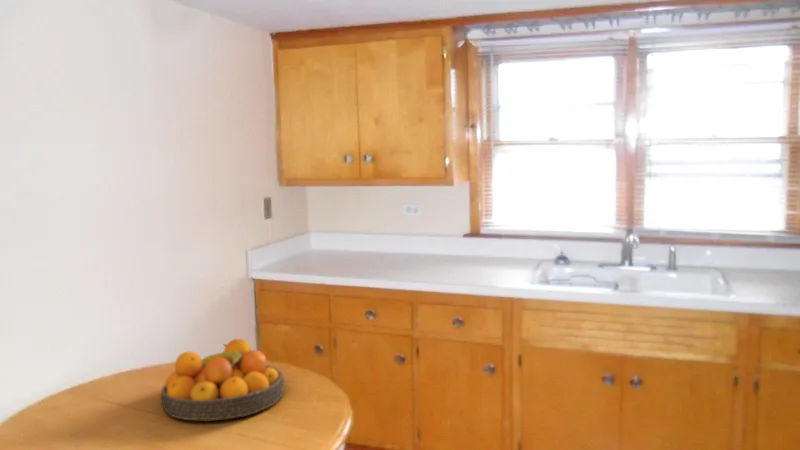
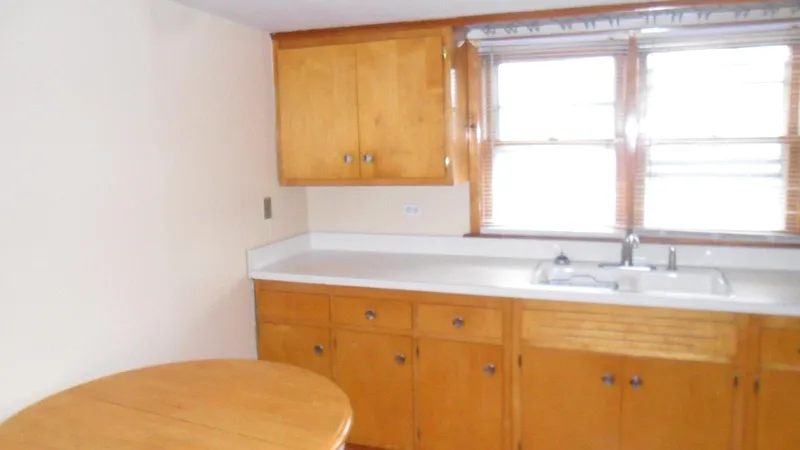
- fruit bowl [160,338,285,422]
